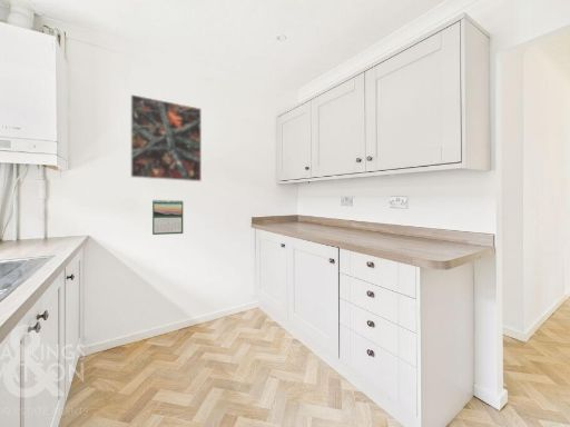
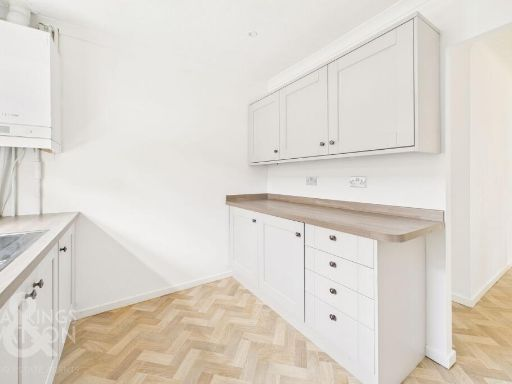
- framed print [129,93,203,182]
- calendar [151,198,184,236]
